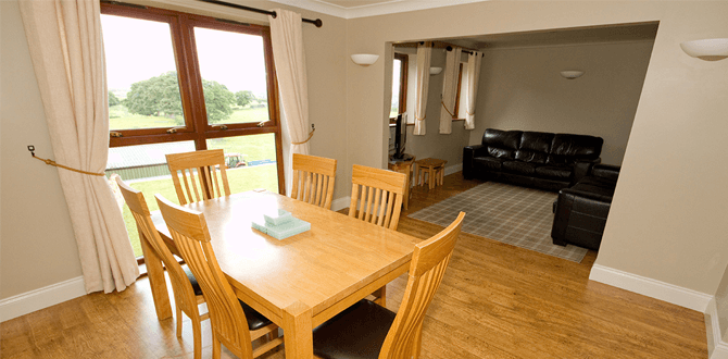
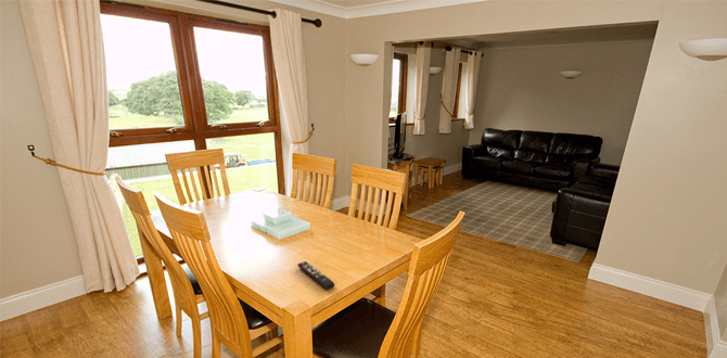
+ remote control [296,260,335,291]
